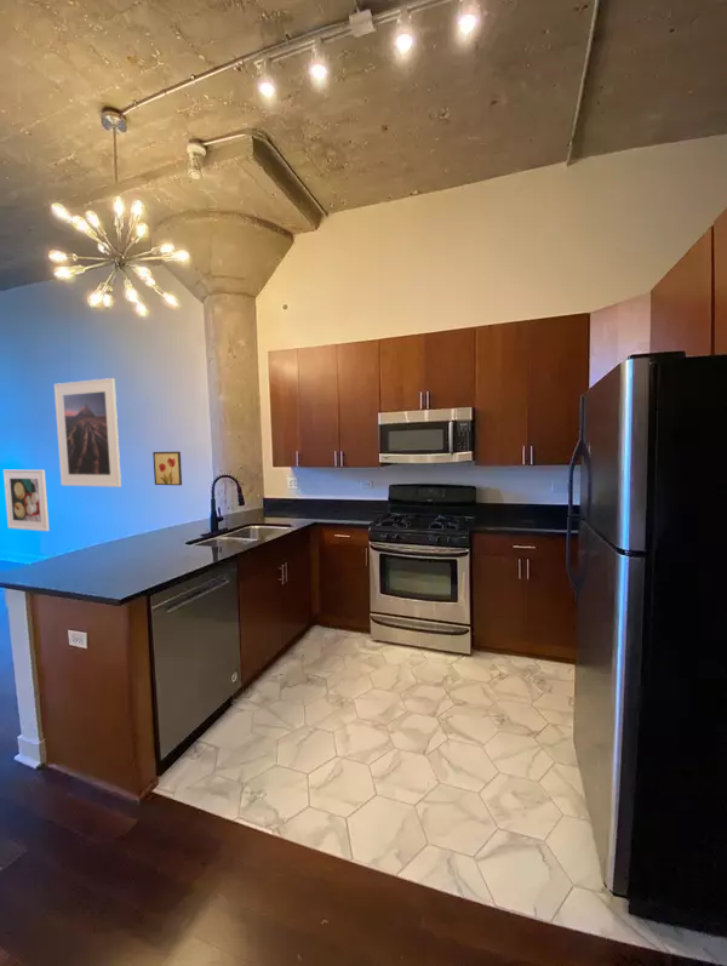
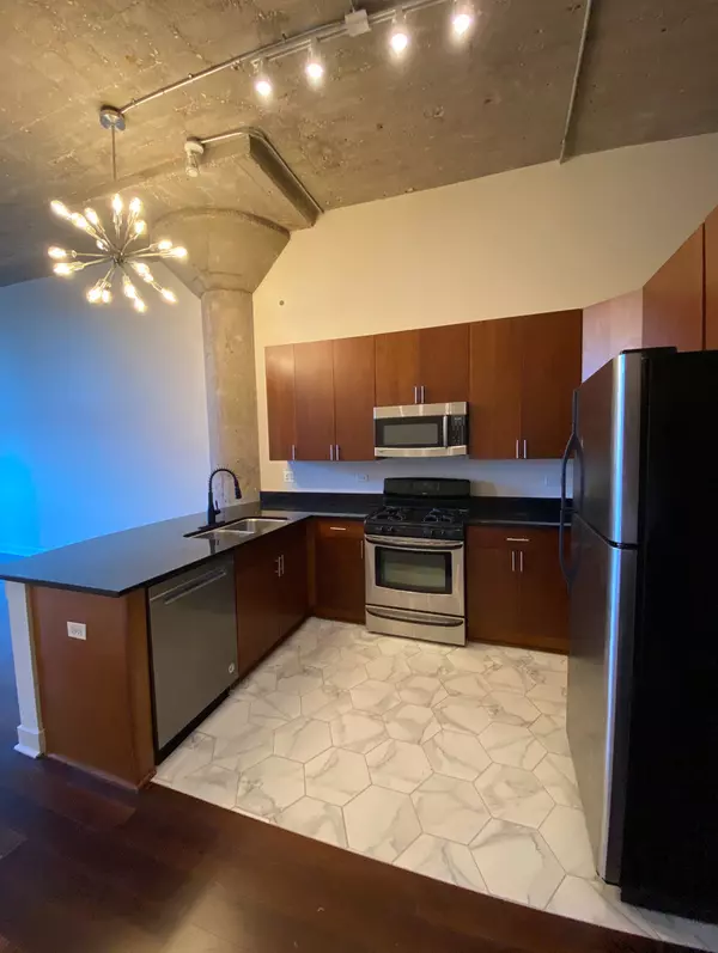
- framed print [2,469,50,532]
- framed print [53,377,122,488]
- wall art [151,451,183,486]
